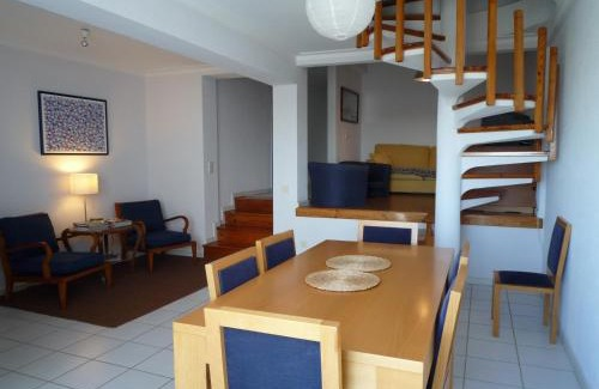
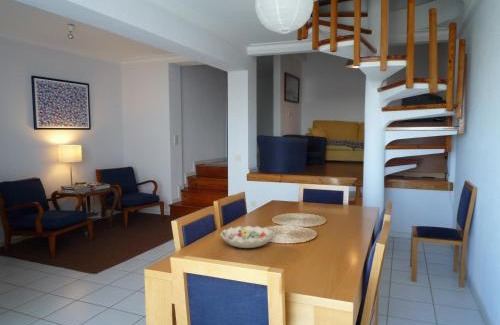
+ decorative bowl [219,225,275,249]
